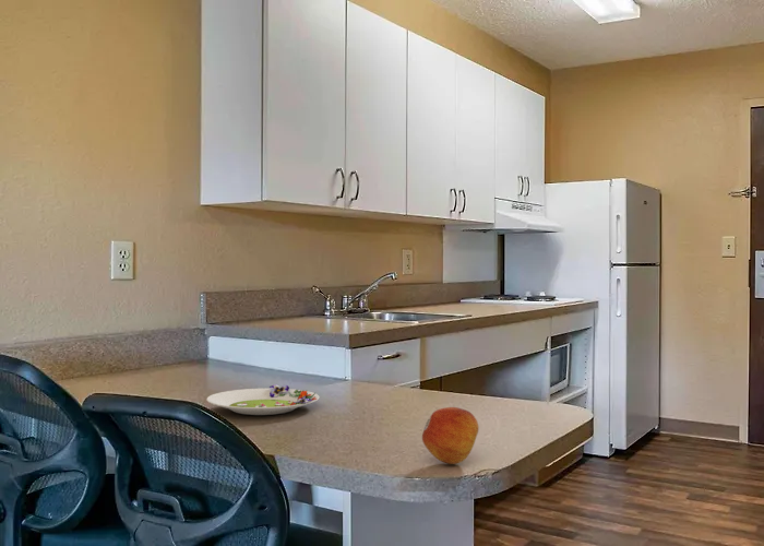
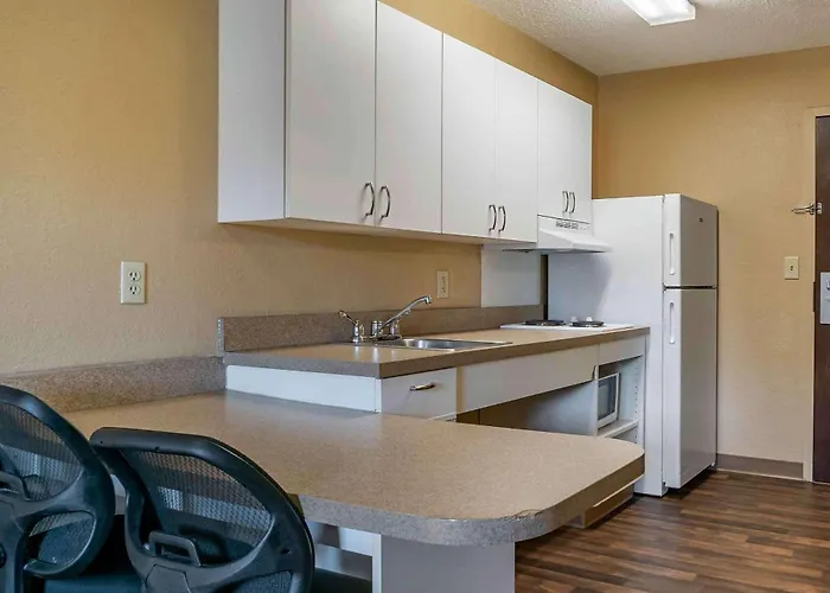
- salad plate [206,383,320,416]
- fruit [421,406,480,465]
